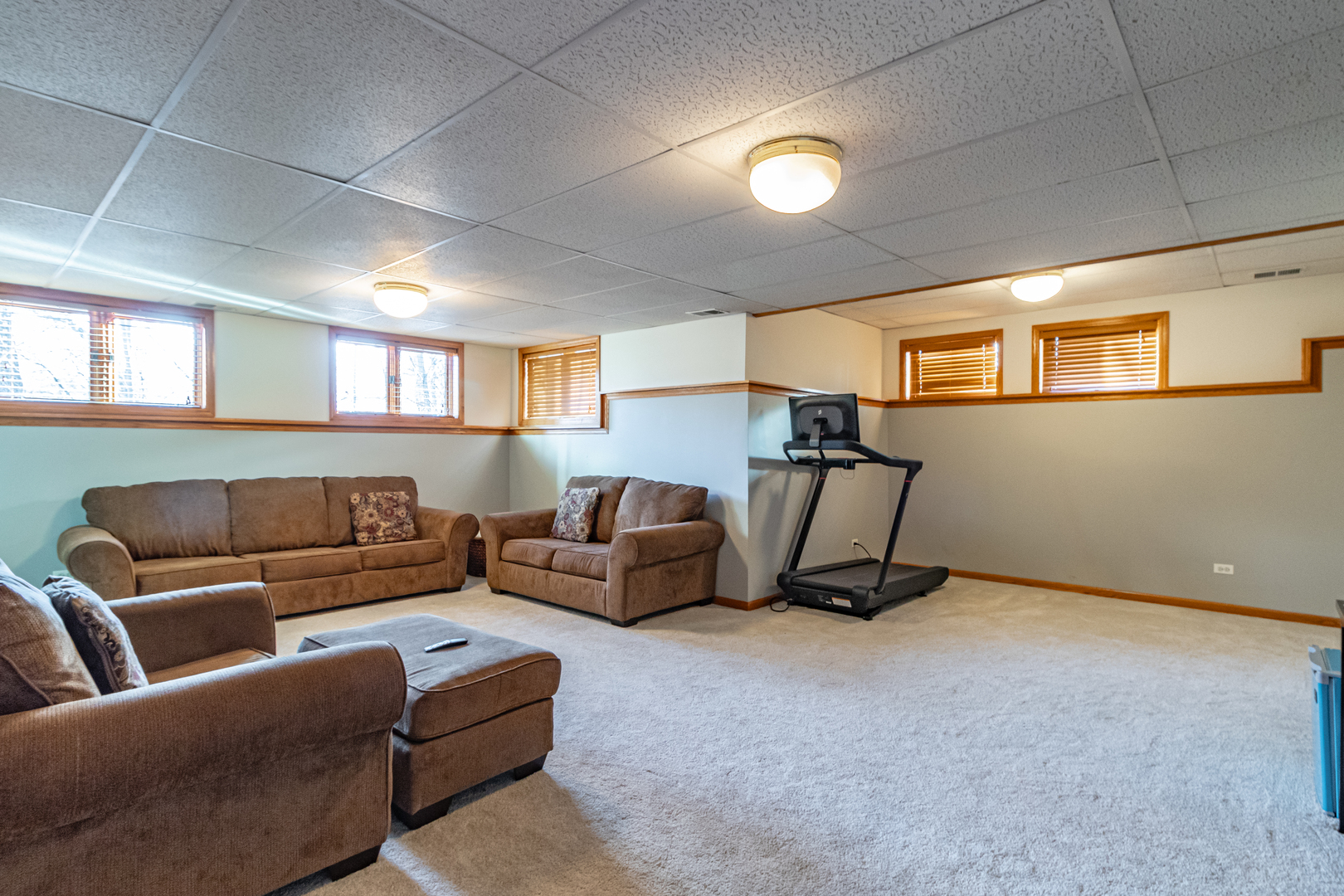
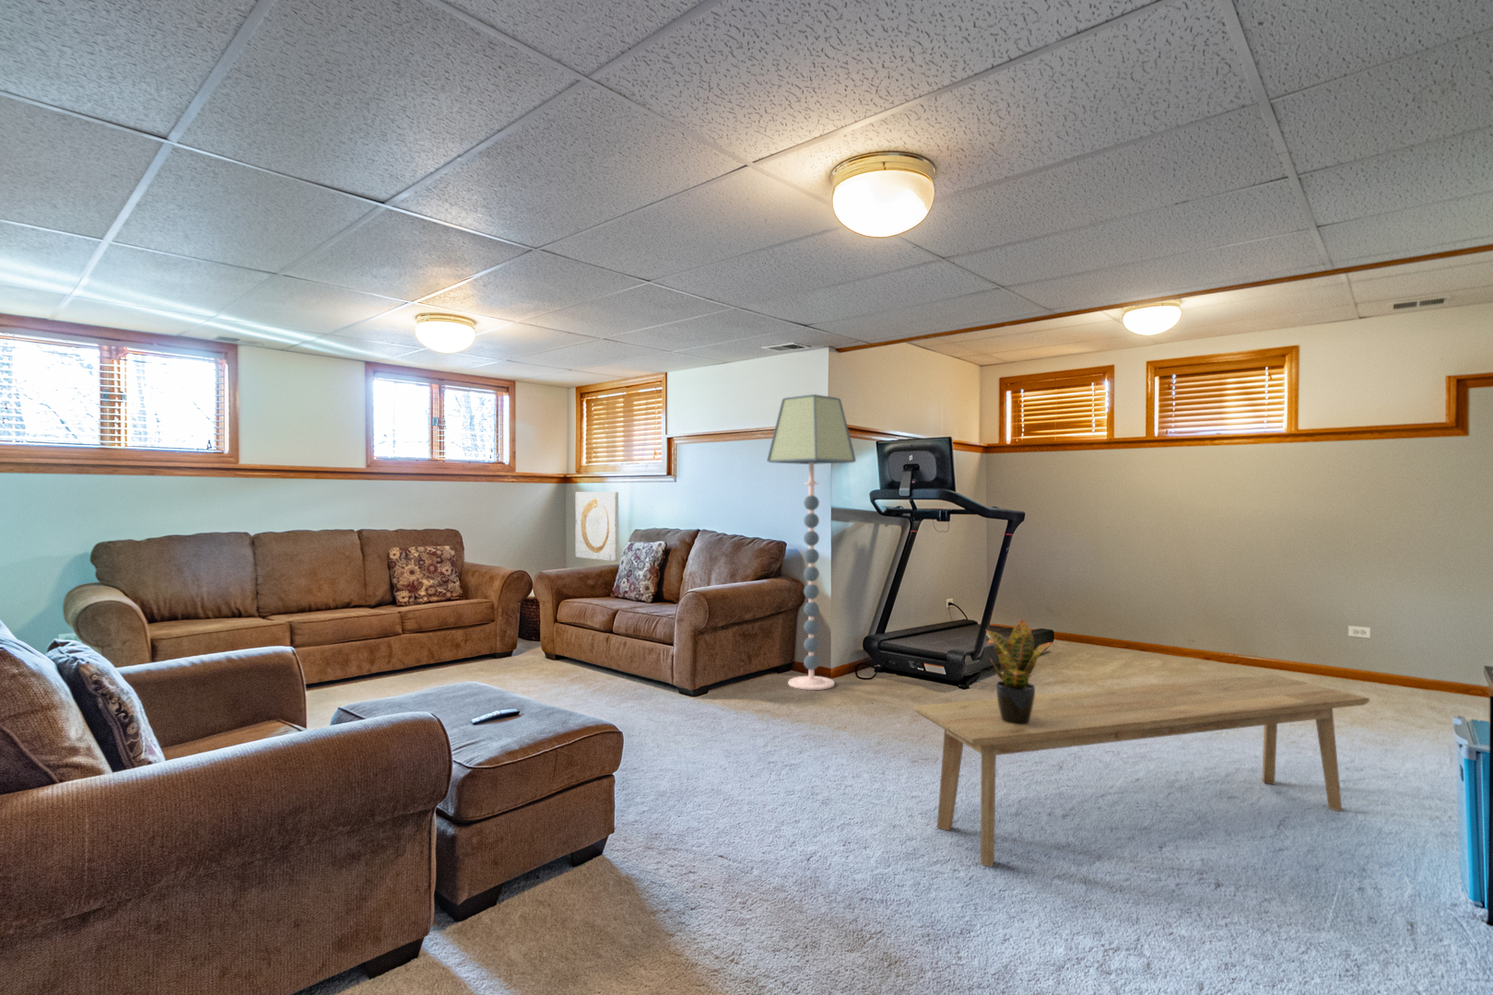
+ floor lamp [765,393,858,691]
+ bench [912,673,1371,868]
+ wall art [574,491,620,562]
+ potted plant [985,619,1054,724]
